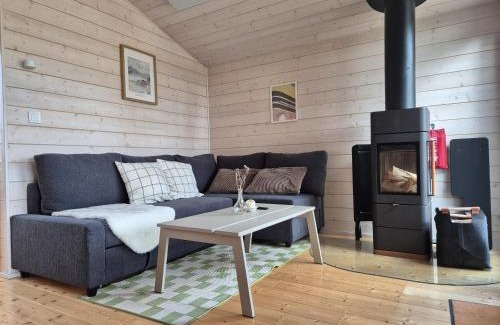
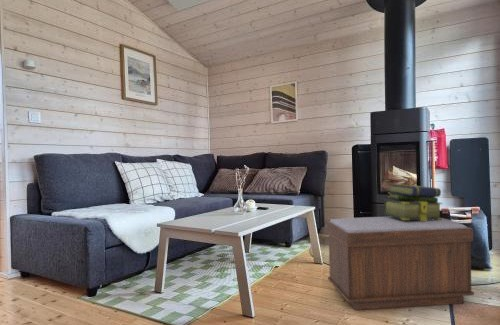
+ stack of books [383,183,443,221]
+ bench [326,216,475,311]
